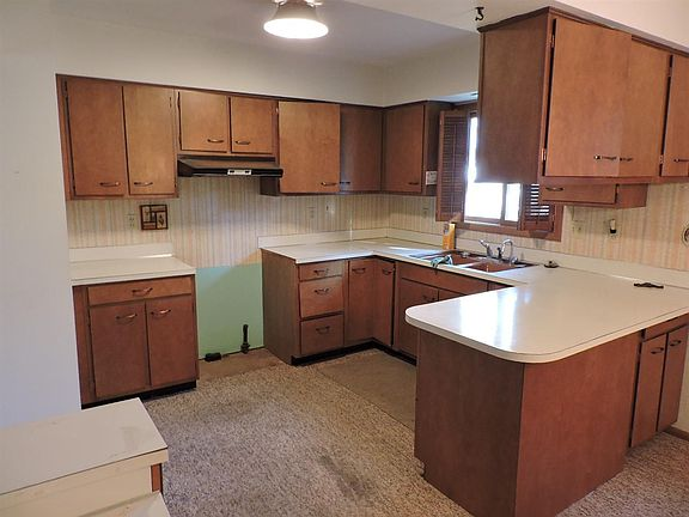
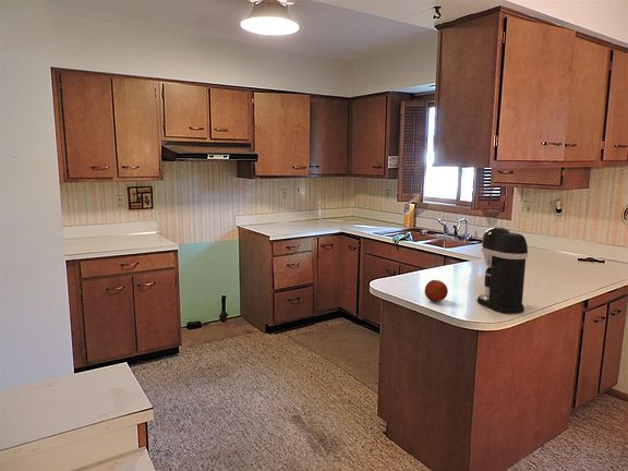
+ coffee maker [476,226,529,315]
+ fruit [424,279,449,302]
